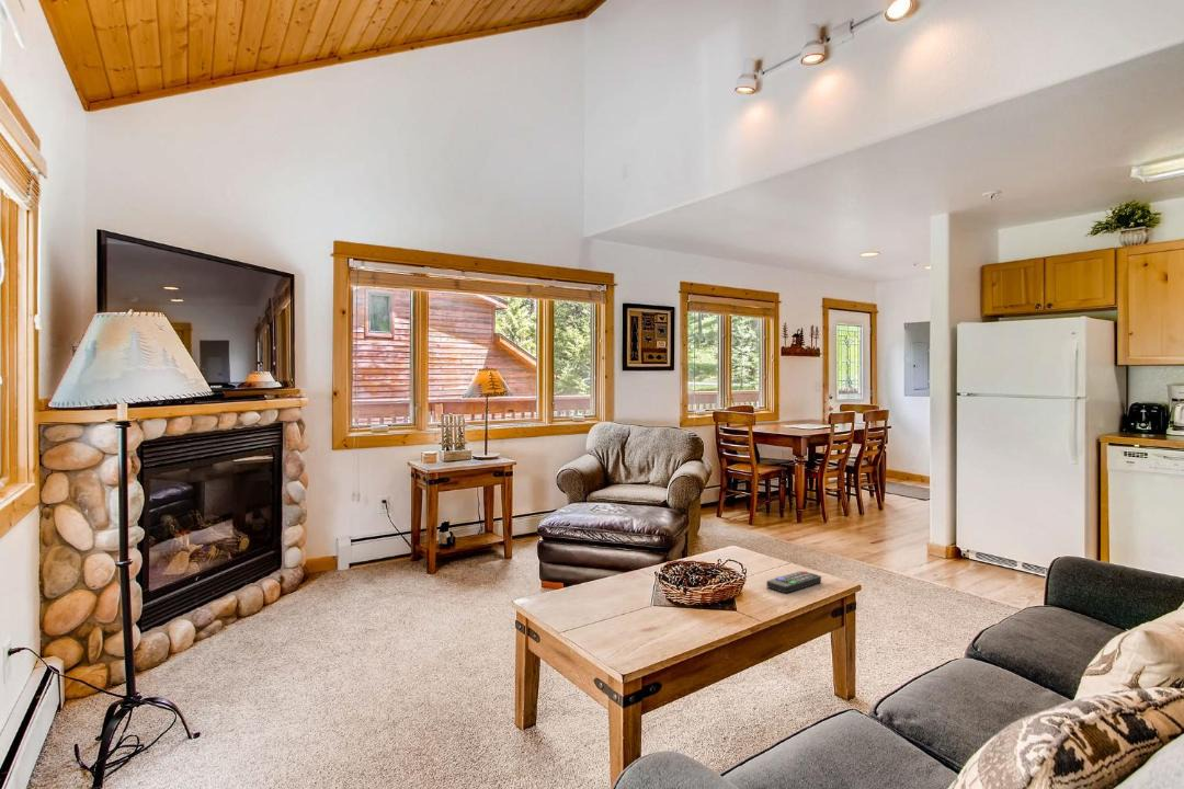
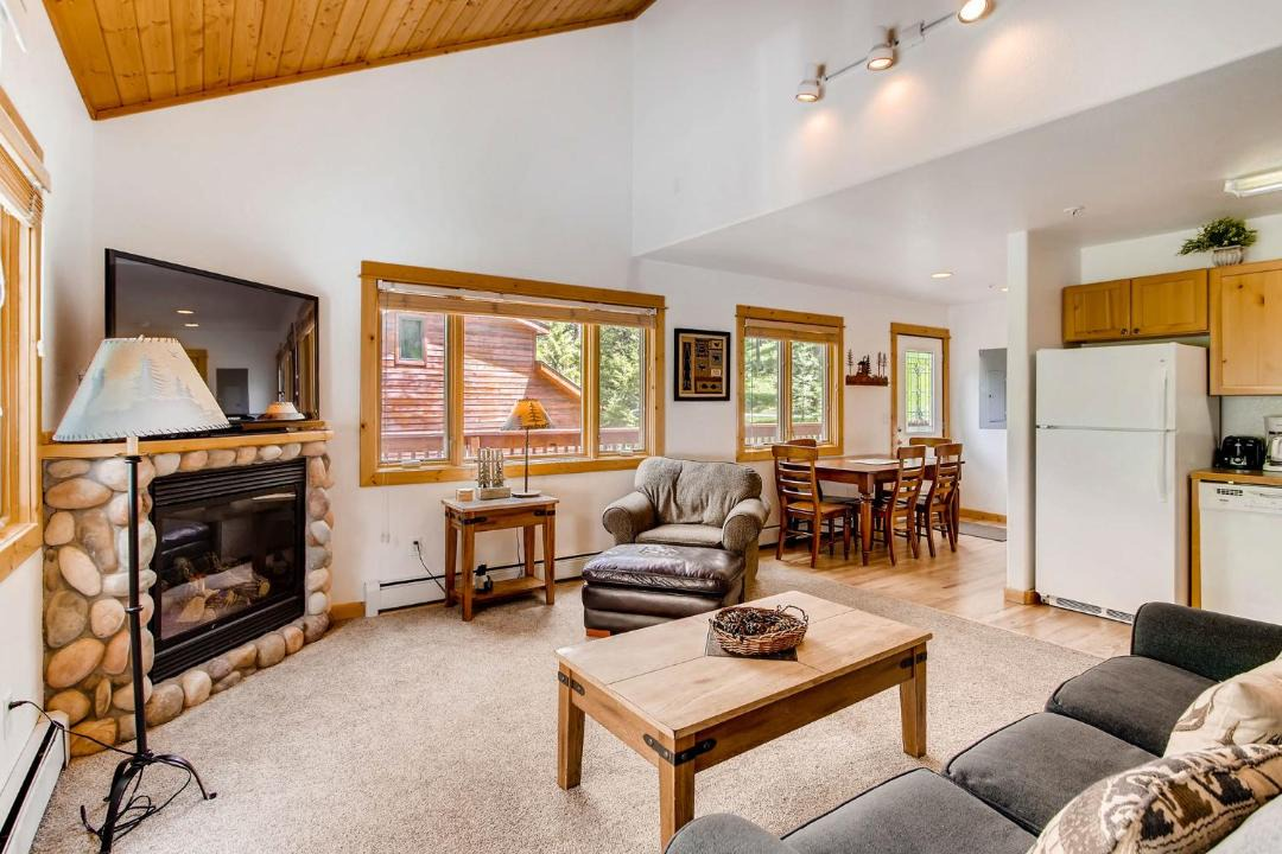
- remote control [765,570,822,594]
